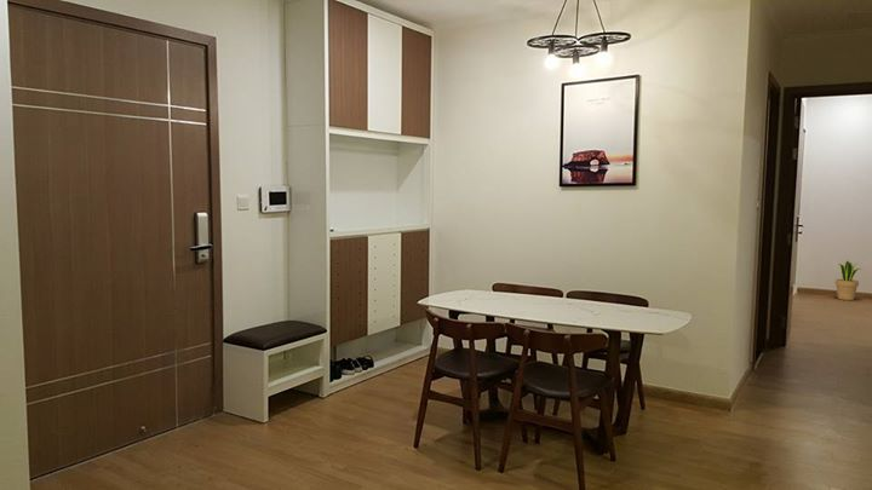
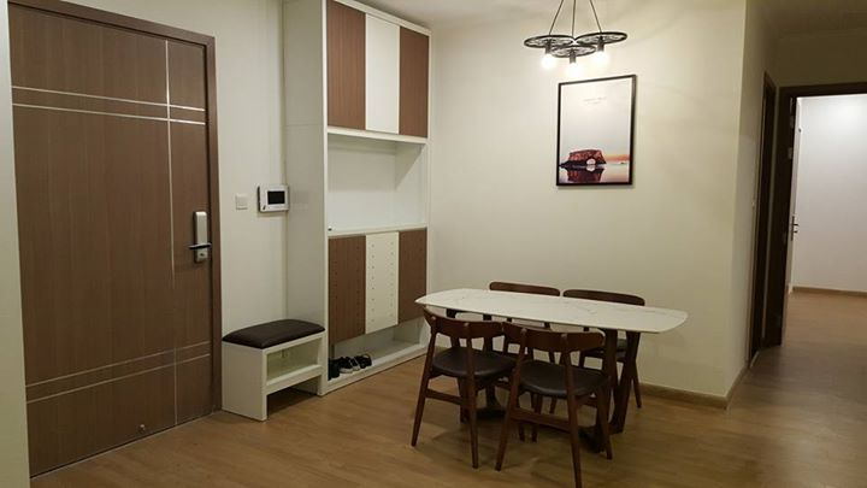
- potted plant [834,260,864,301]
